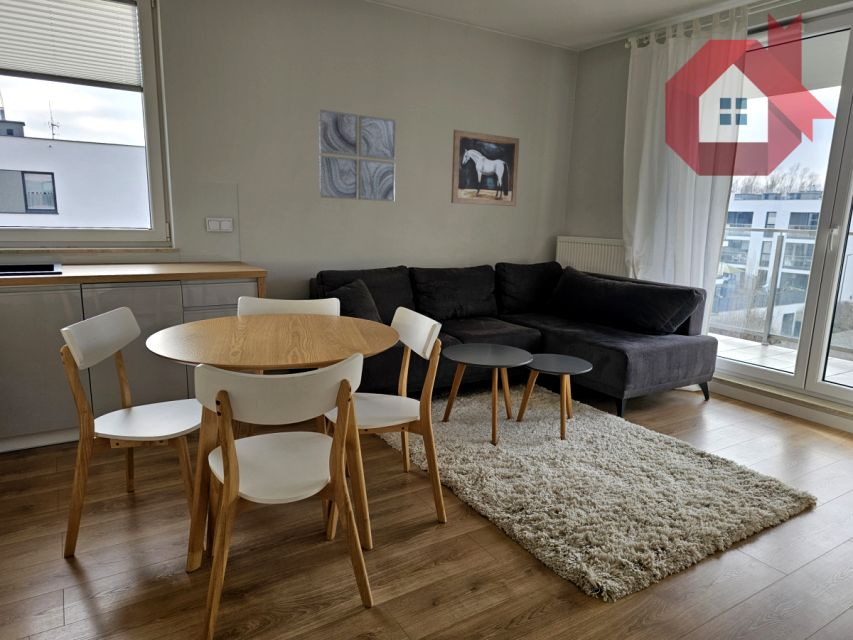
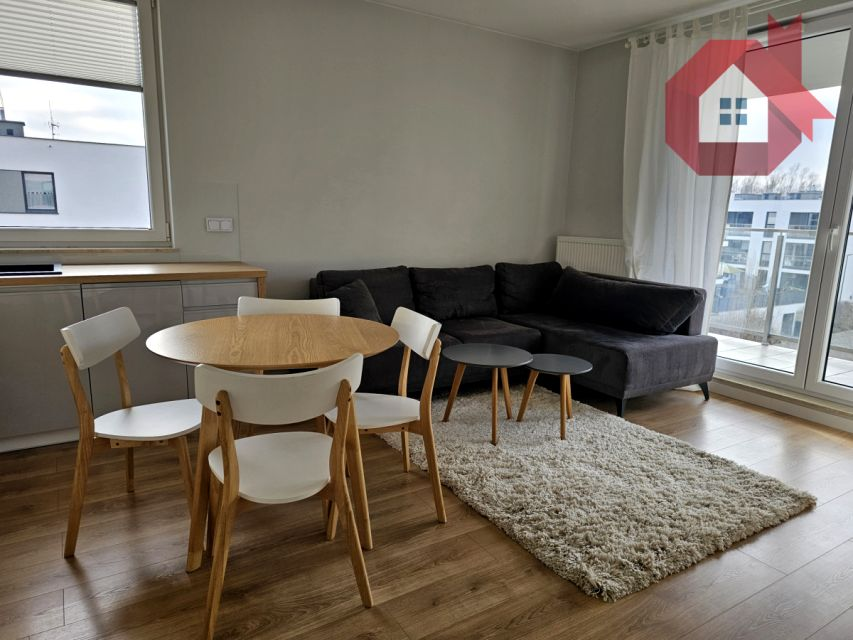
- wall art [317,108,397,202]
- wall art [450,129,520,207]
